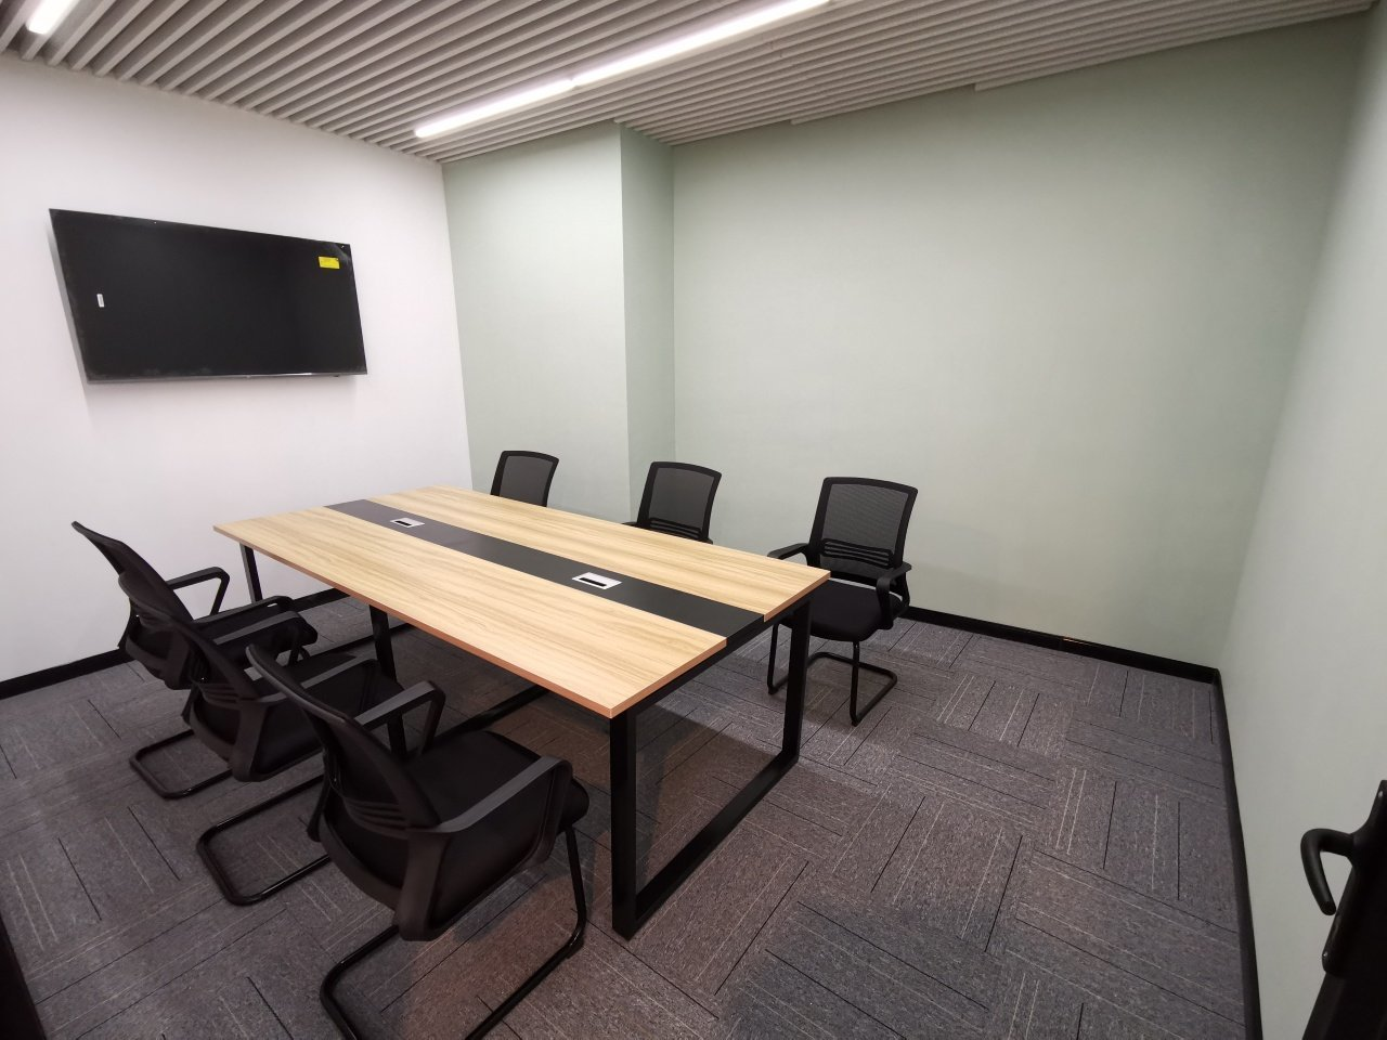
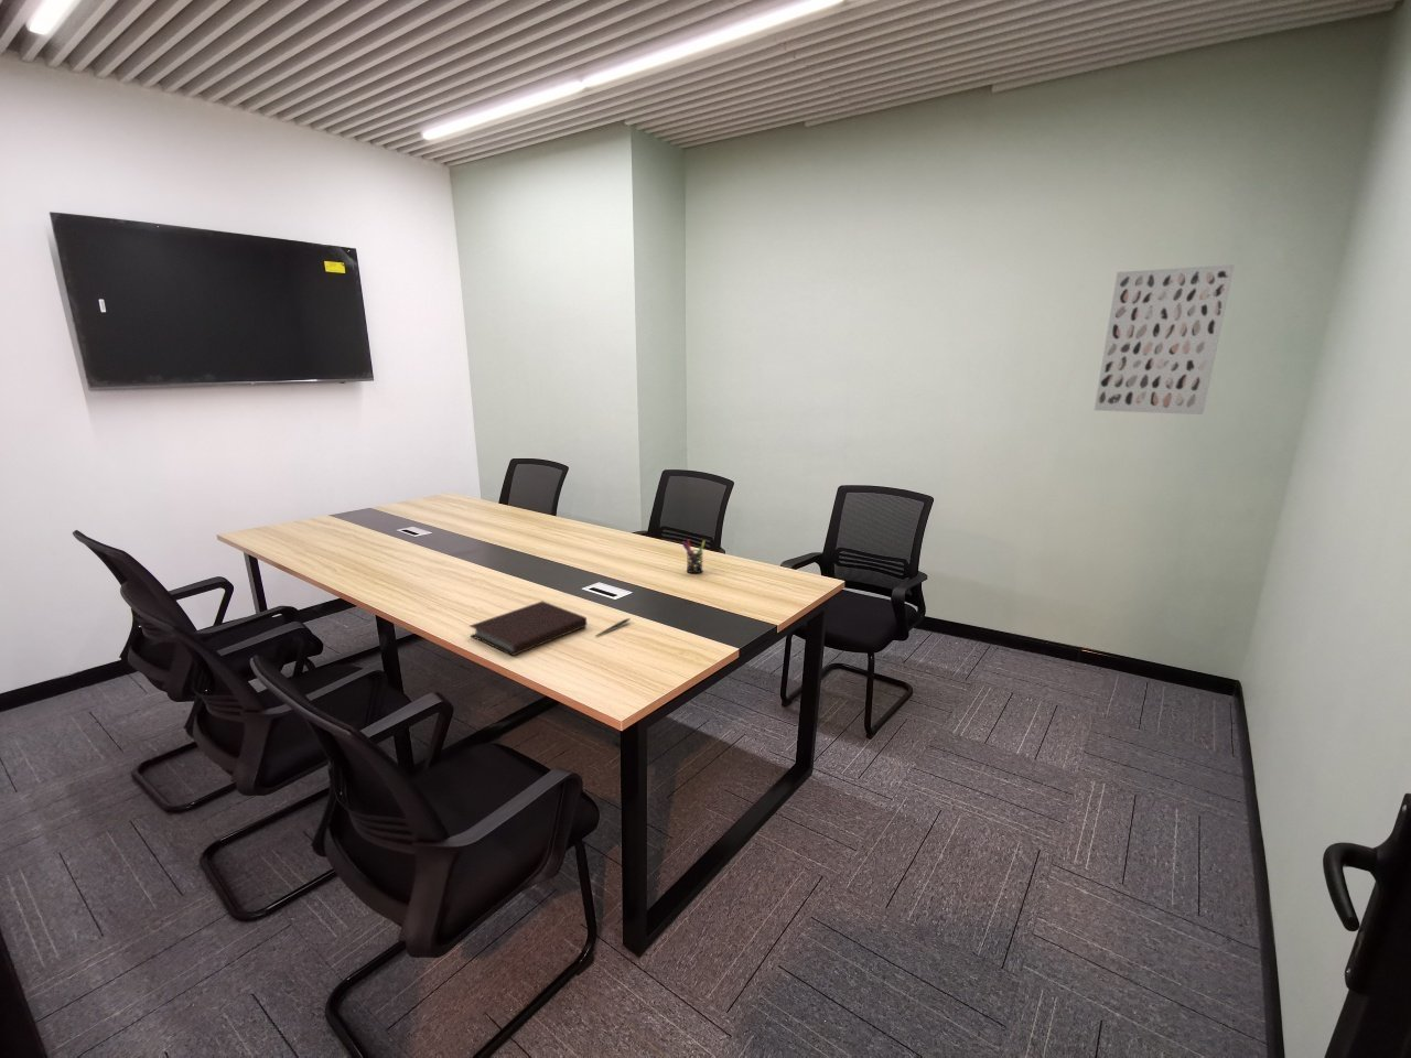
+ pen holder [681,539,707,575]
+ wall art [1093,263,1235,416]
+ notebook [469,600,588,657]
+ pen [596,617,632,637]
